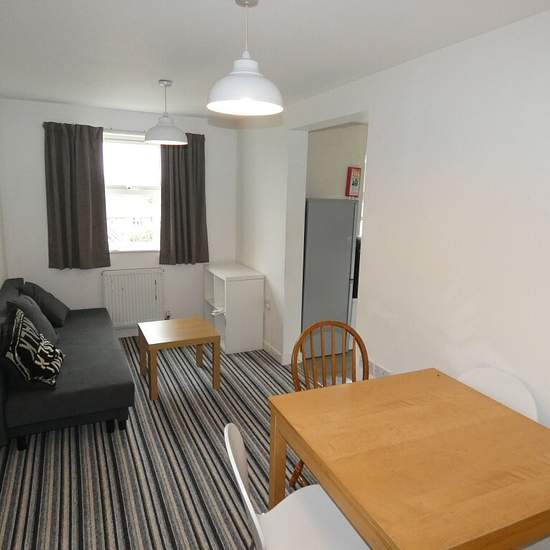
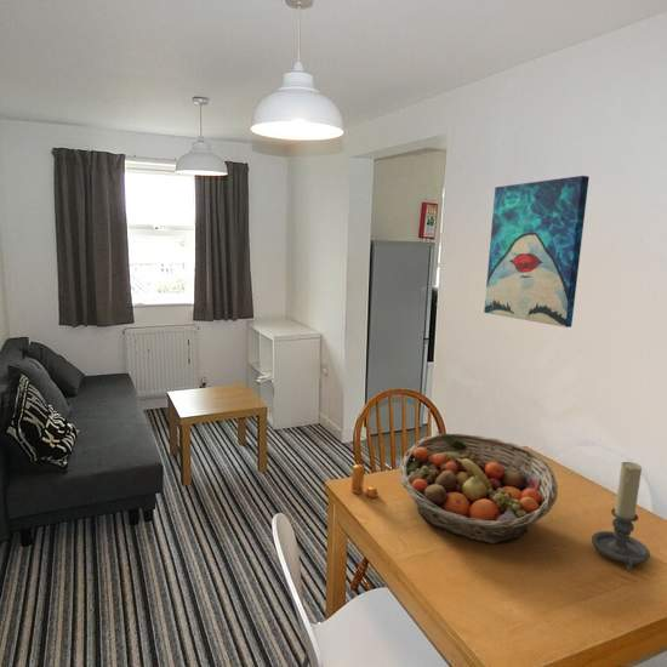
+ pepper shaker [350,463,380,500]
+ fruit basket [398,432,559,545]
+ wall art [483,175,591,329]
+ candle holder [591,461,651,572]
